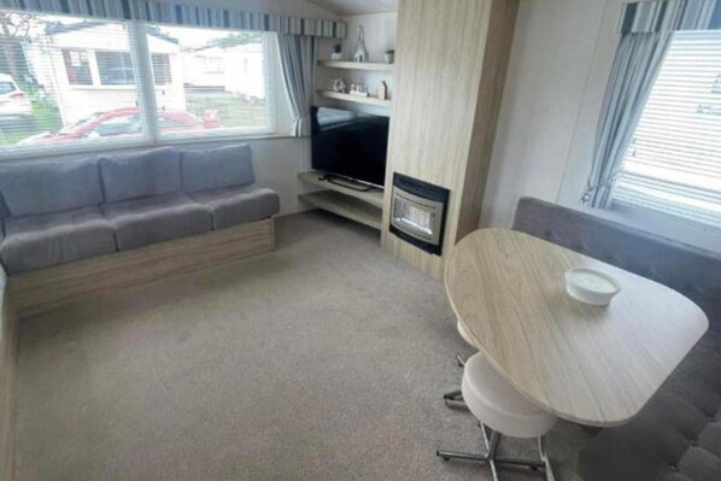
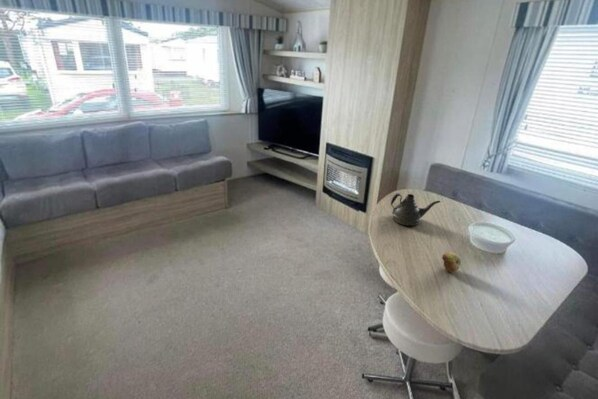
+ fruit [441,251,462,273]
+ teapot [390,192,442,227]
